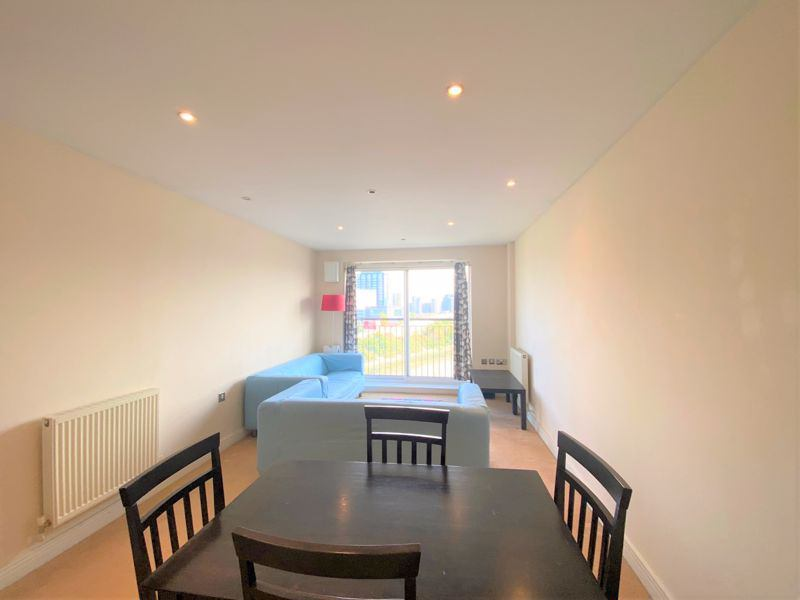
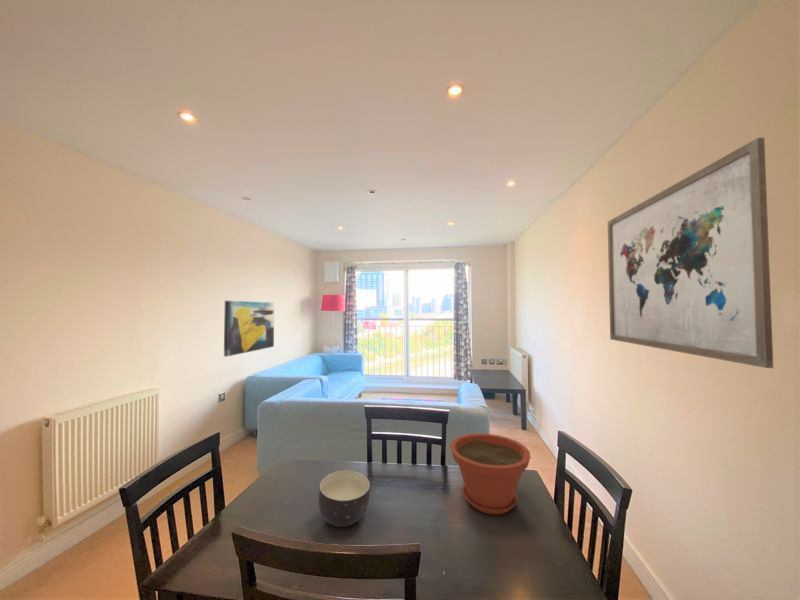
+ plant pot [449,432,531,515]
+ wall art [223,300,275,358]
+ wall art [607,136,774,369]
+ bowl [318,469,371,528]
